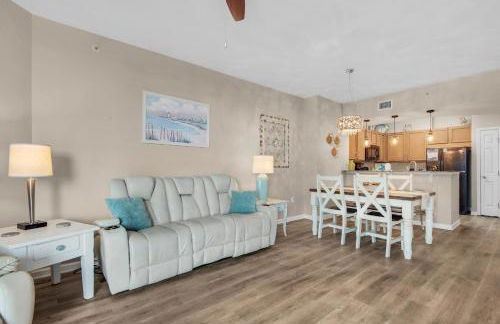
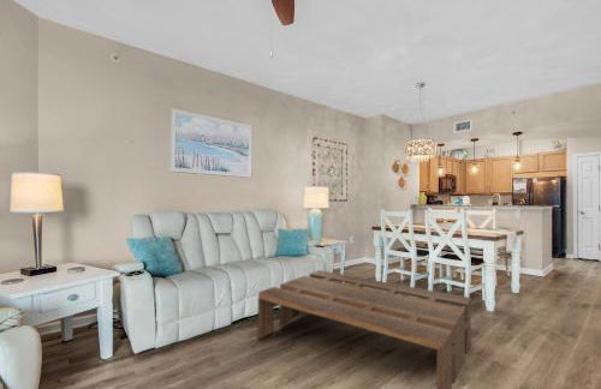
+ coffee table [257,269,472,389]
